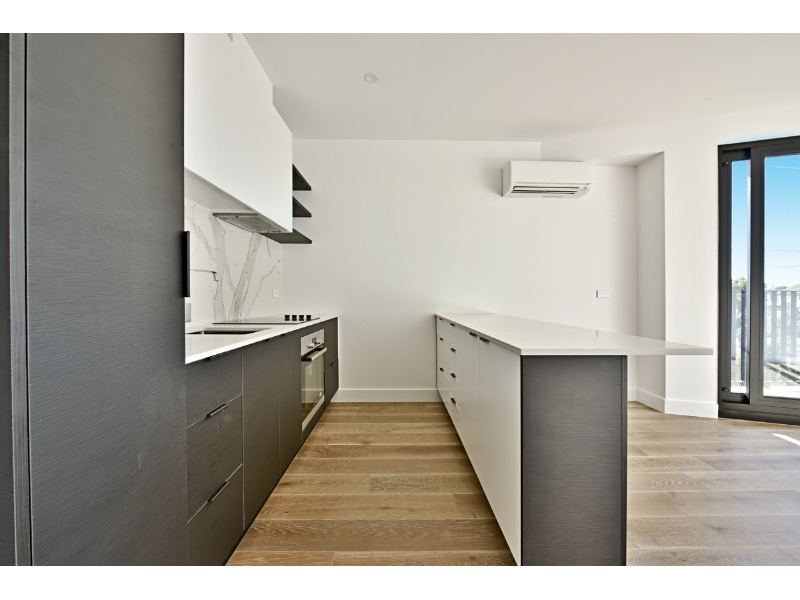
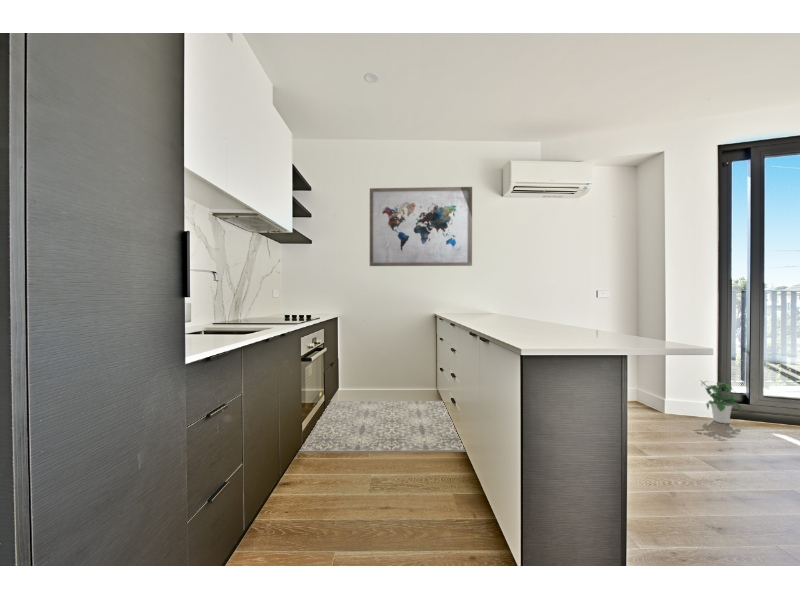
+ potted plant [698,378,743,424]
+ wall art [369,186,473,267]
+ rug [297,400,467,454]
